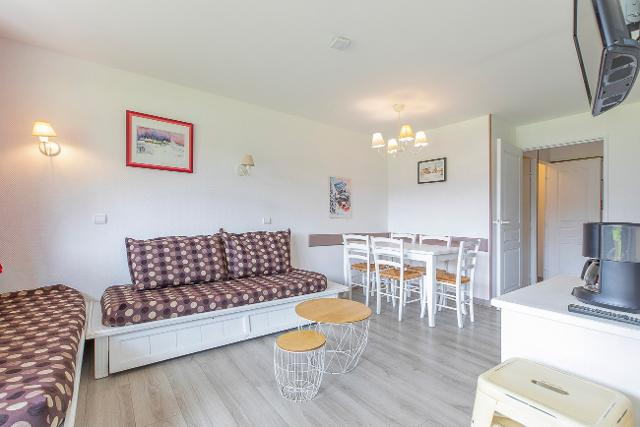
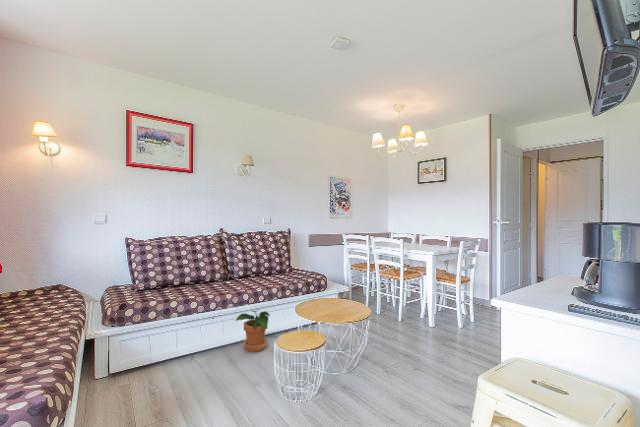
+ potted plant [235,308,271,353]
